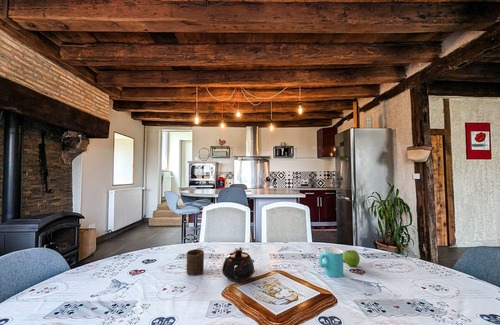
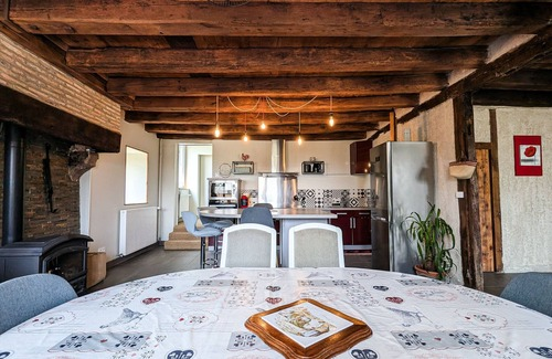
- cup [186,248,205,276]
- teapot [221,246,255,283]
- fruit [343,249,361,268]
- cup [318,247,344,278]
